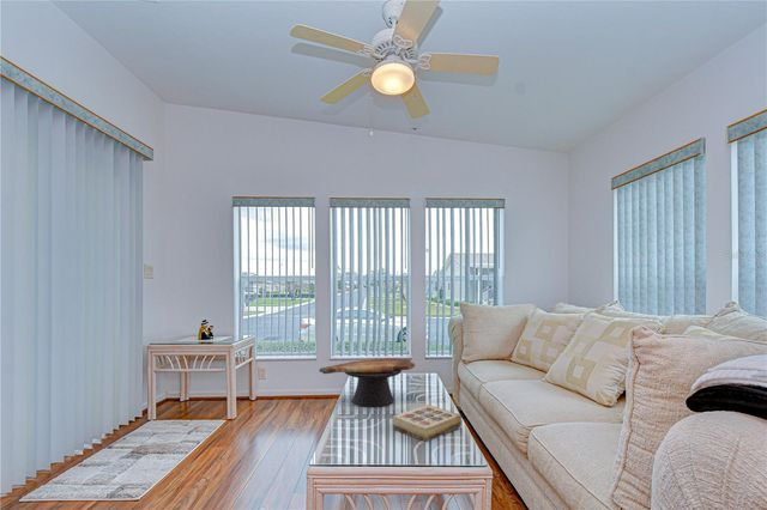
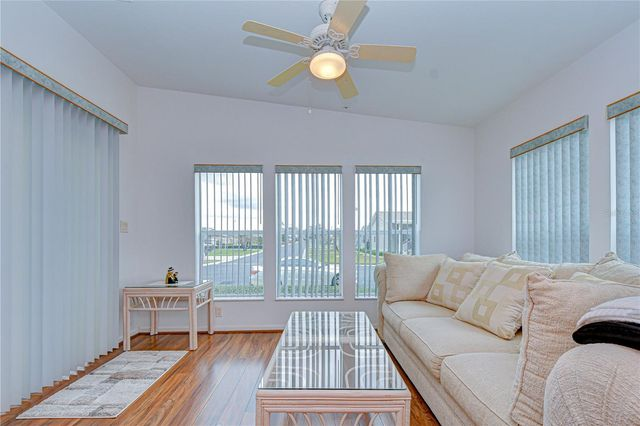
- book [391,403,463,443]
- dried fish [319,357,416,408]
